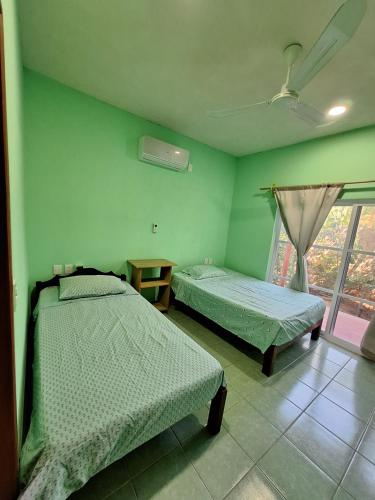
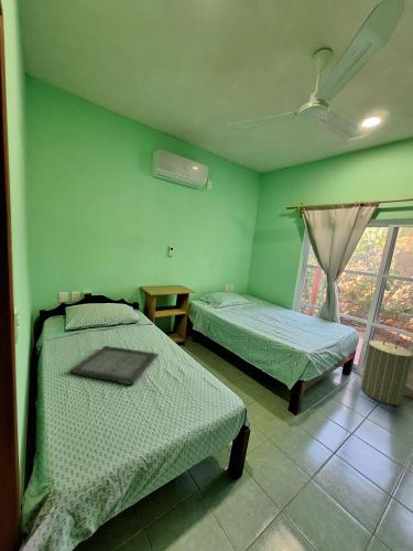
+ serving tray [68,345,160,386]
+ laundry hamper [360,338,413,406]
